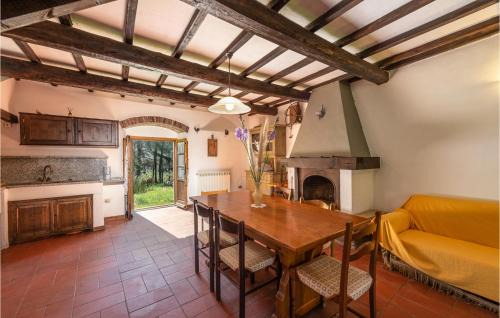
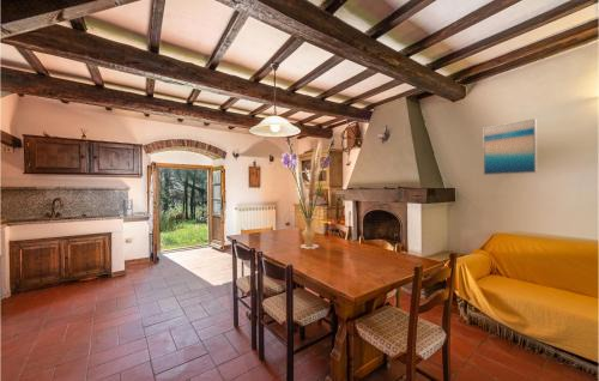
+ wall art [482,117,538,176]
